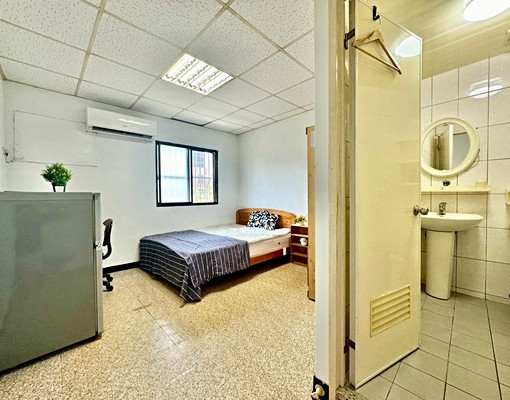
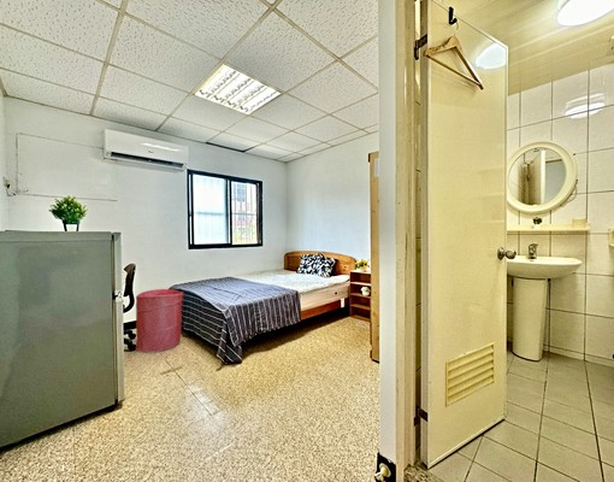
+ laundry hamper [135,288,184,354]
